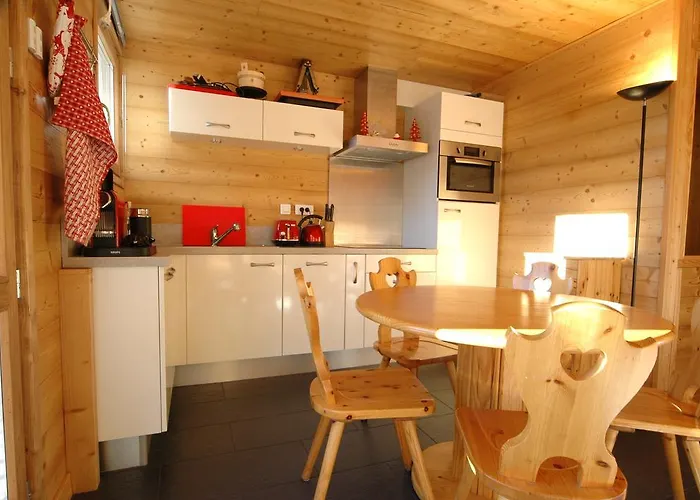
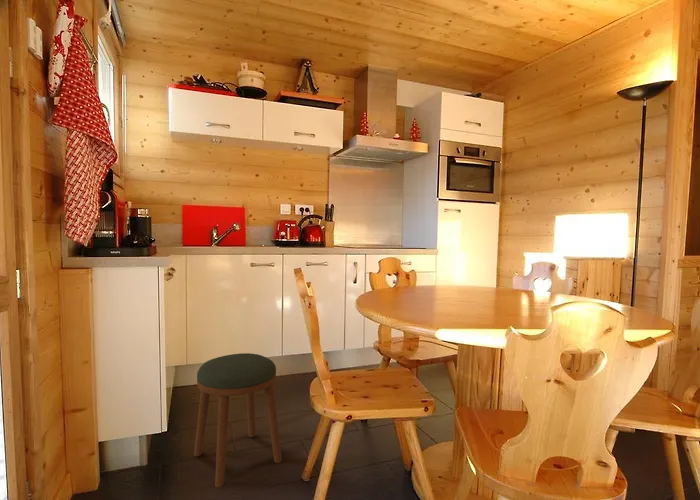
+ stool [193,352,283,488]
